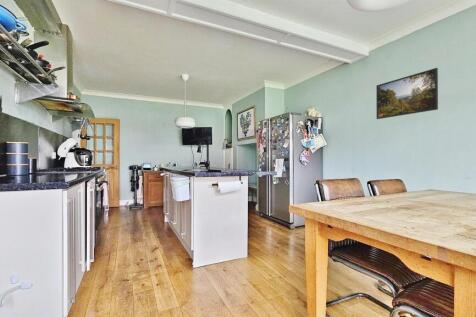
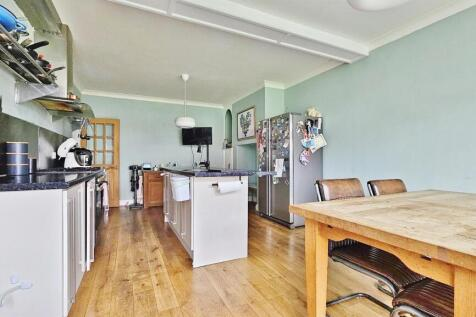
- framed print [375,67,439,120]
